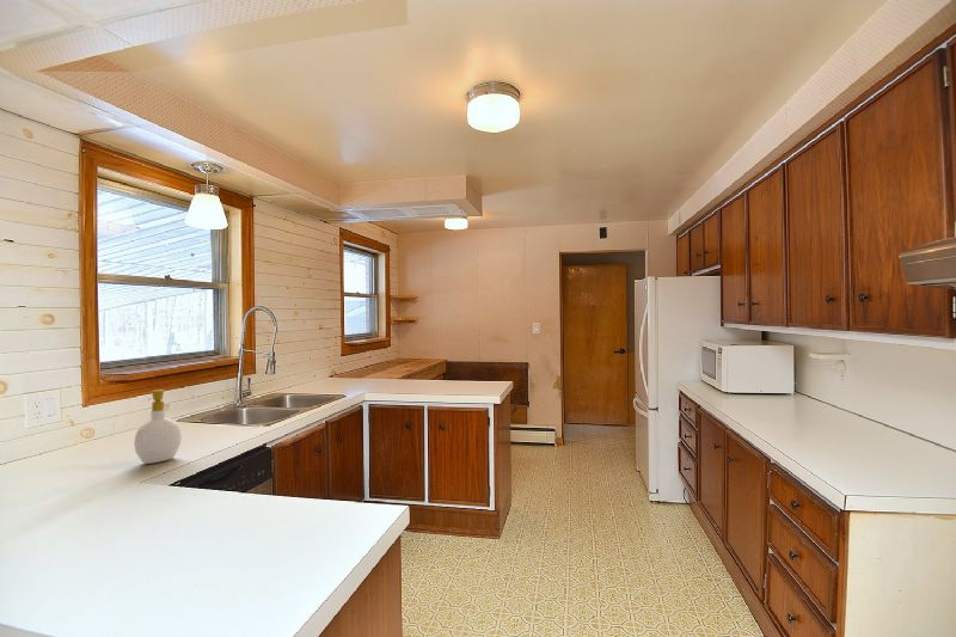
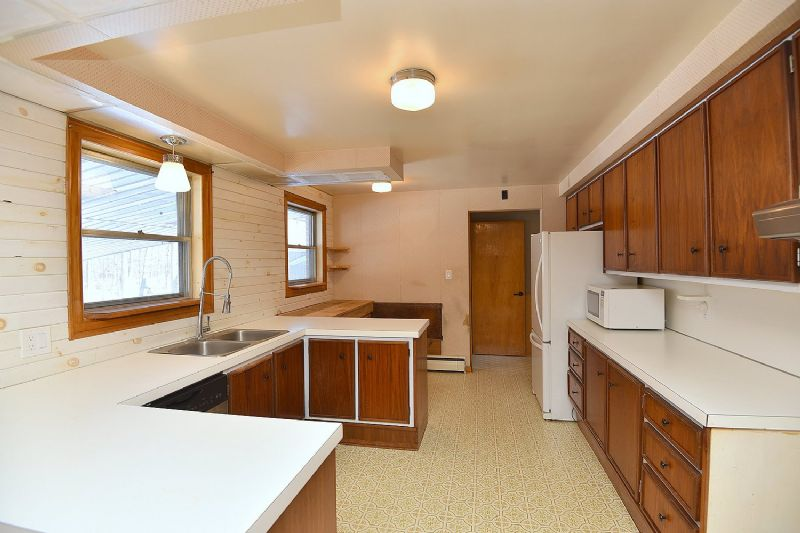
- soap bottle [133,388,183,465]
